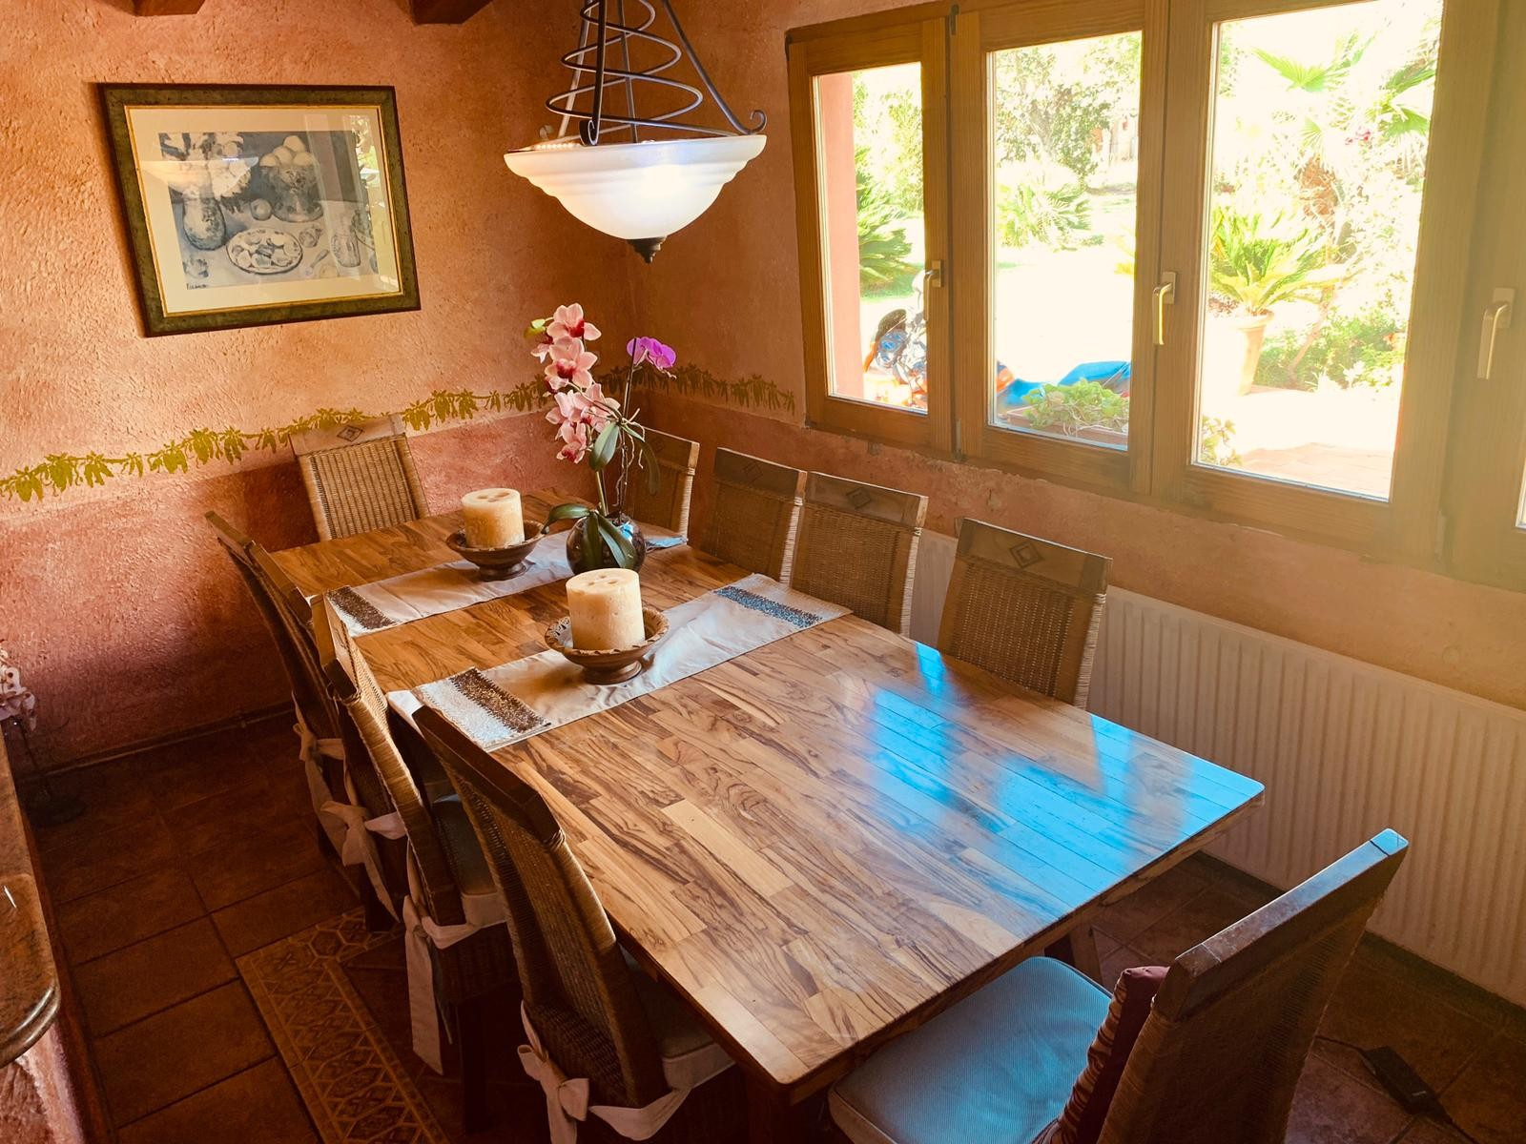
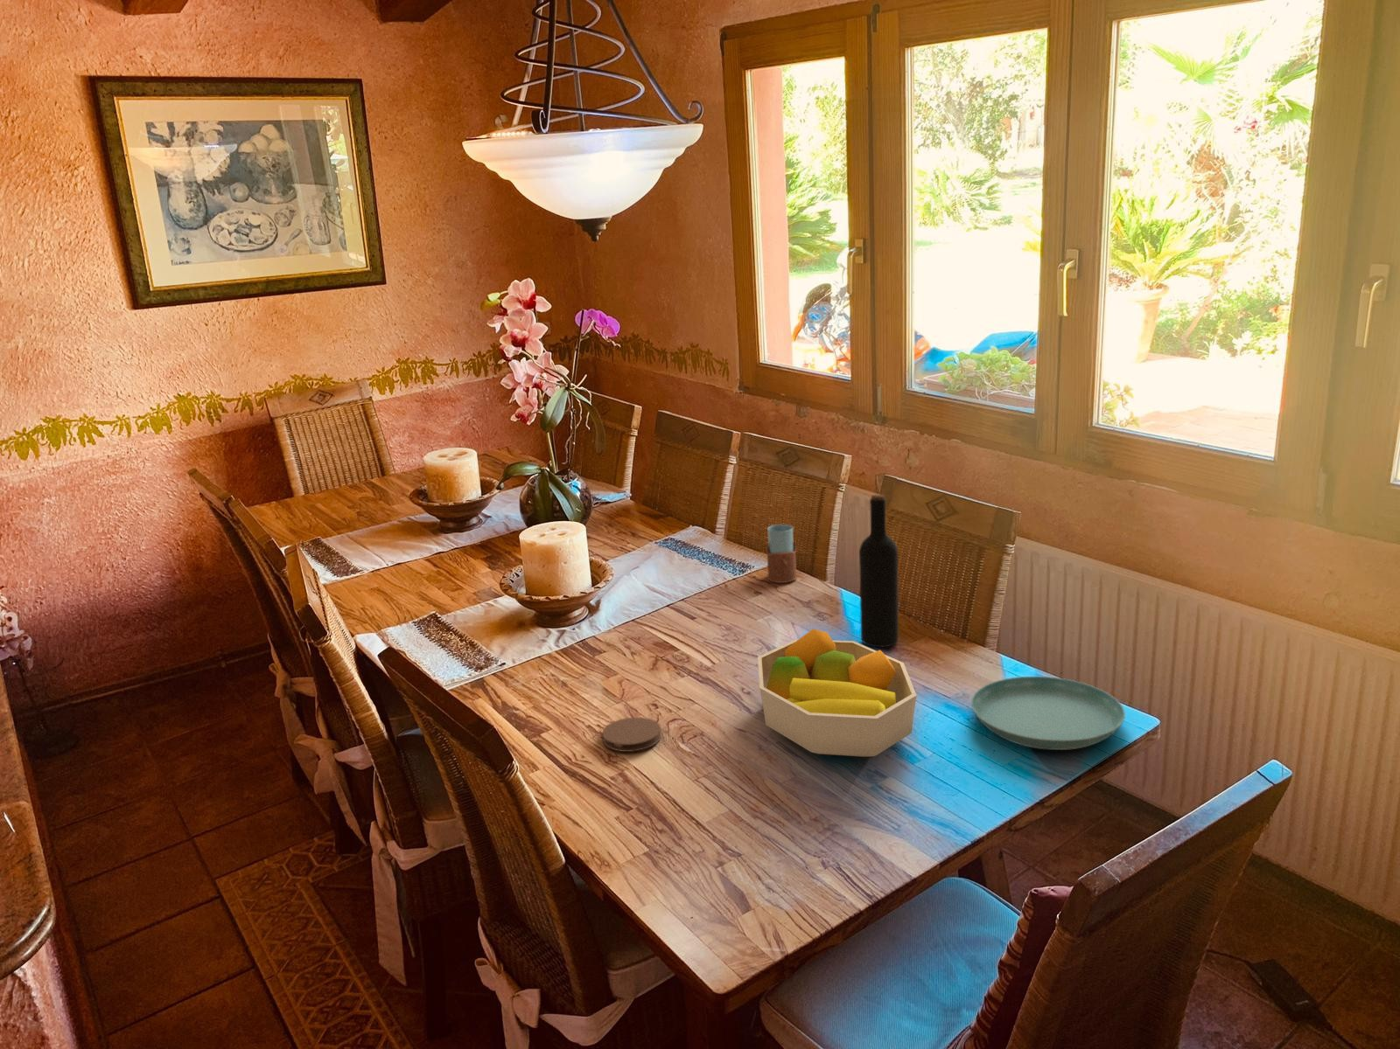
+ drinking glass [766,523,798,584]
+ coaster [601,717,663,753]
+ wine bottle [859,493,900,648]
+ fruit bowl [757,628,917,758]
+ saucer [970,675,1127,750]
